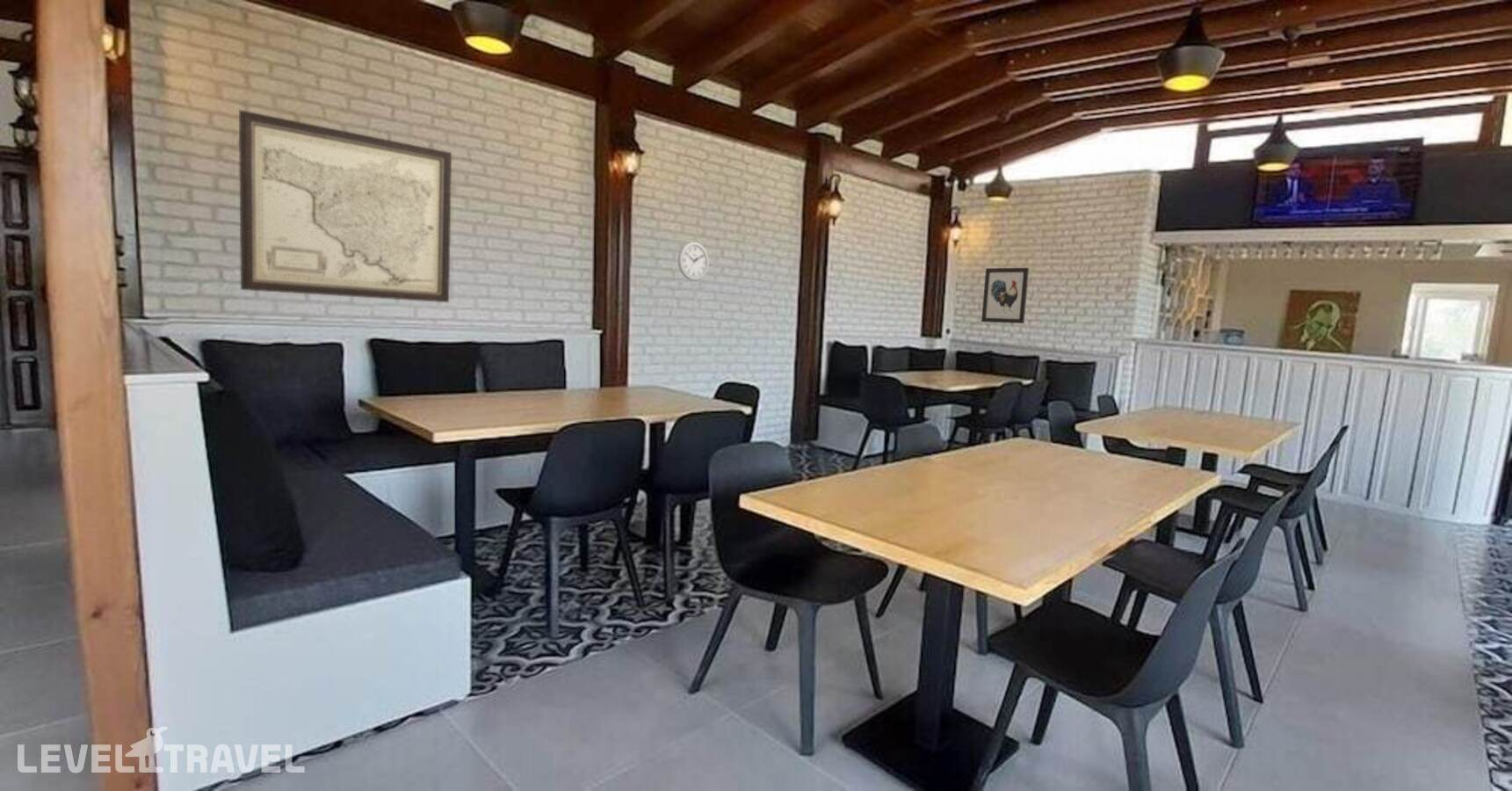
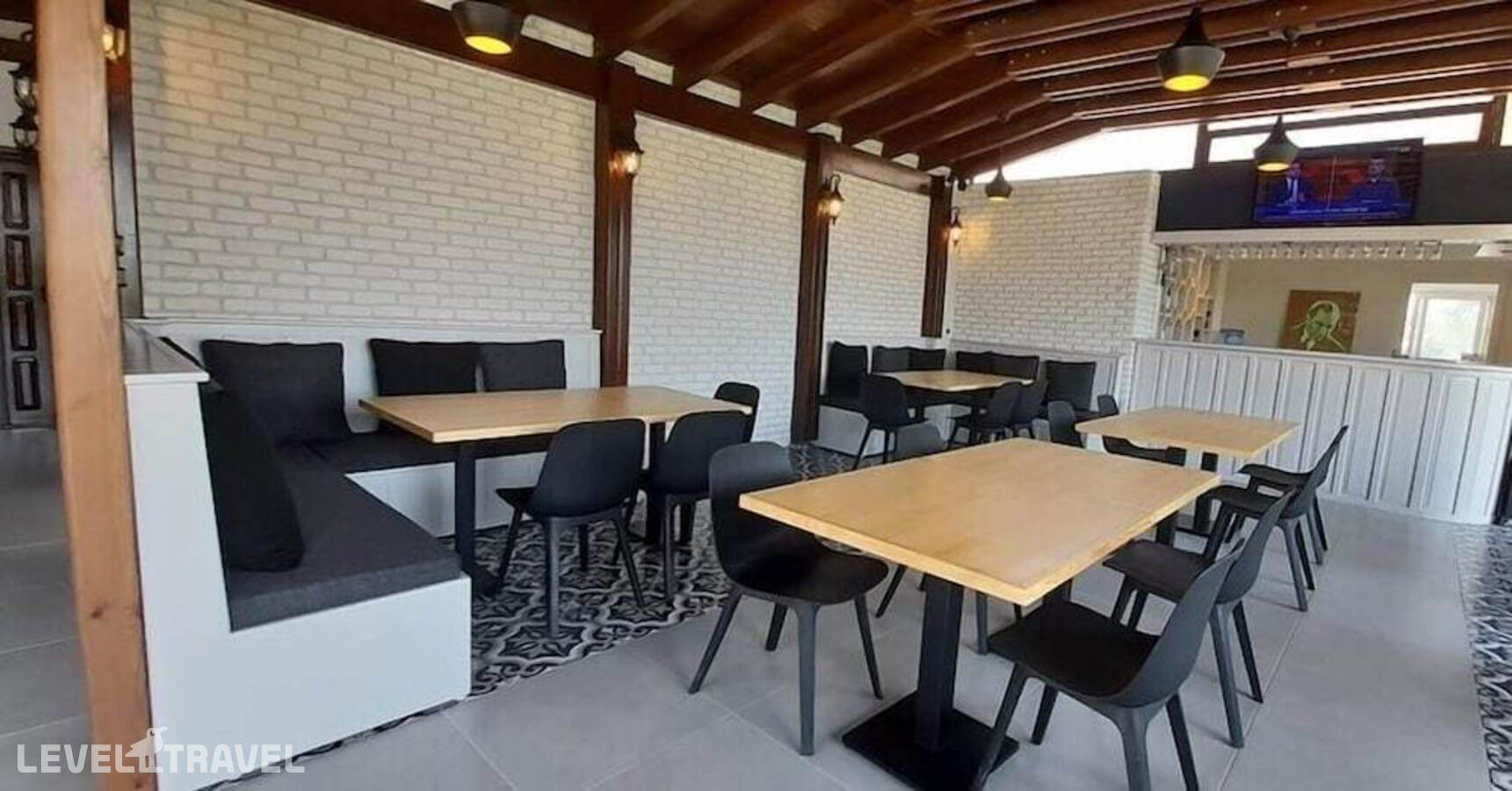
- wall art [980,267,1030,324]
- wall clock [677,241,710,282]
- wall art [238,109,452,303]
